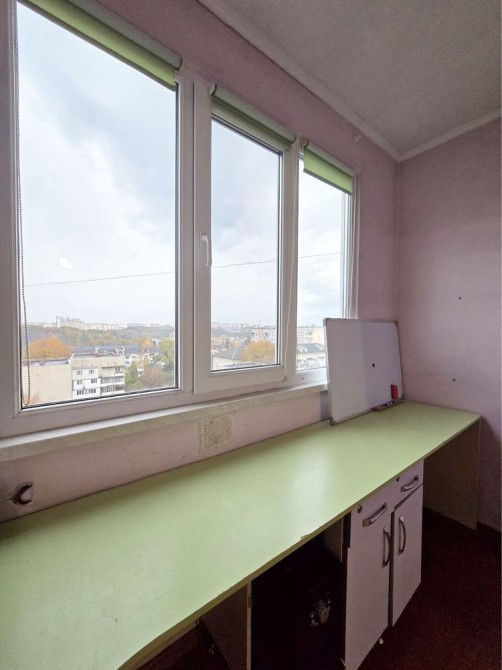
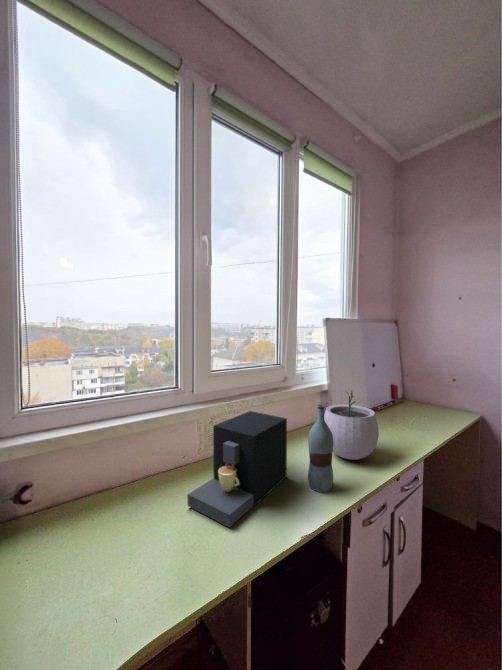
+ coffee maker [186,410,288,529]
+ plant pot [324,389,380,461]
+ bottle [307,404,334,493]
